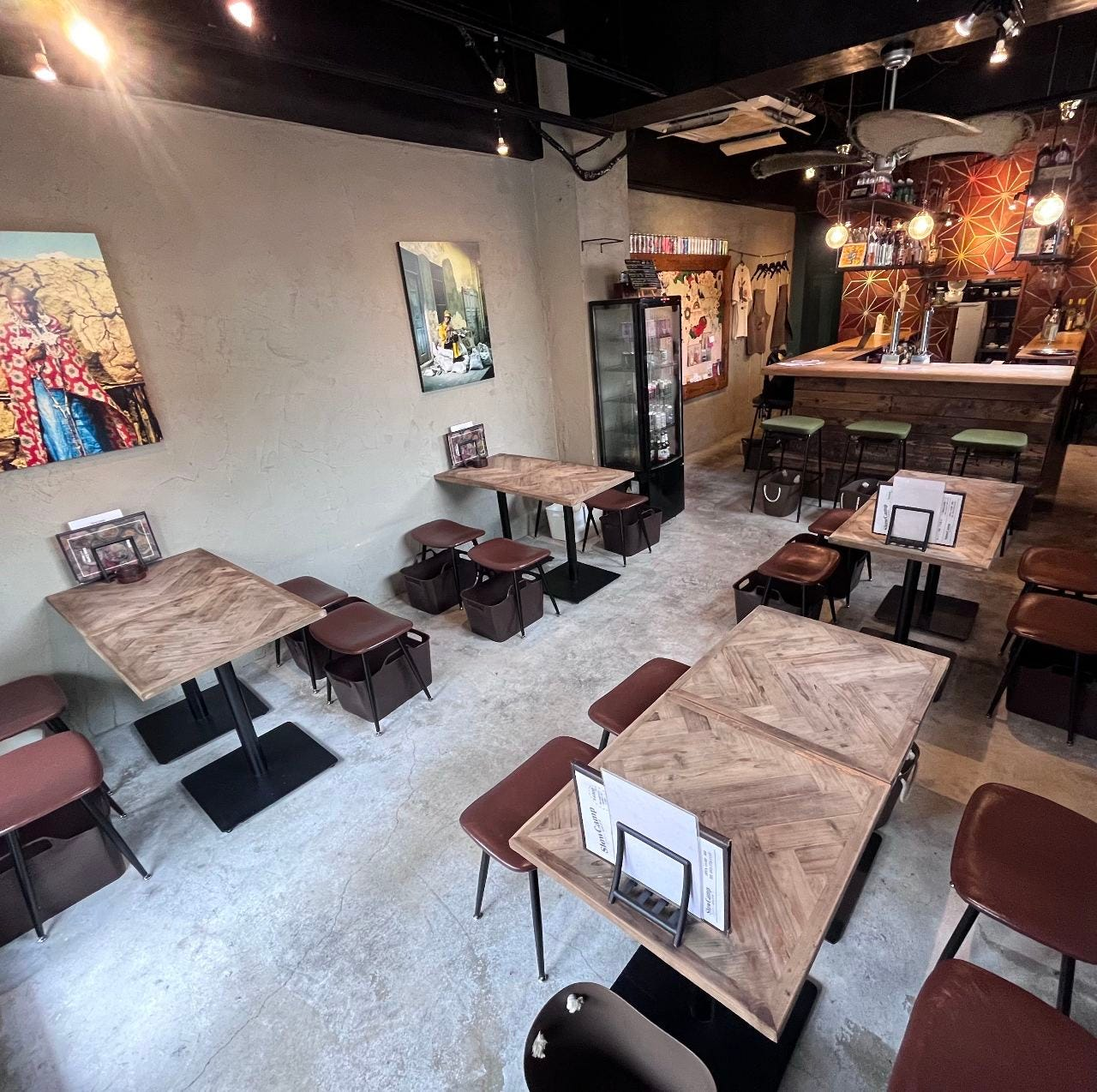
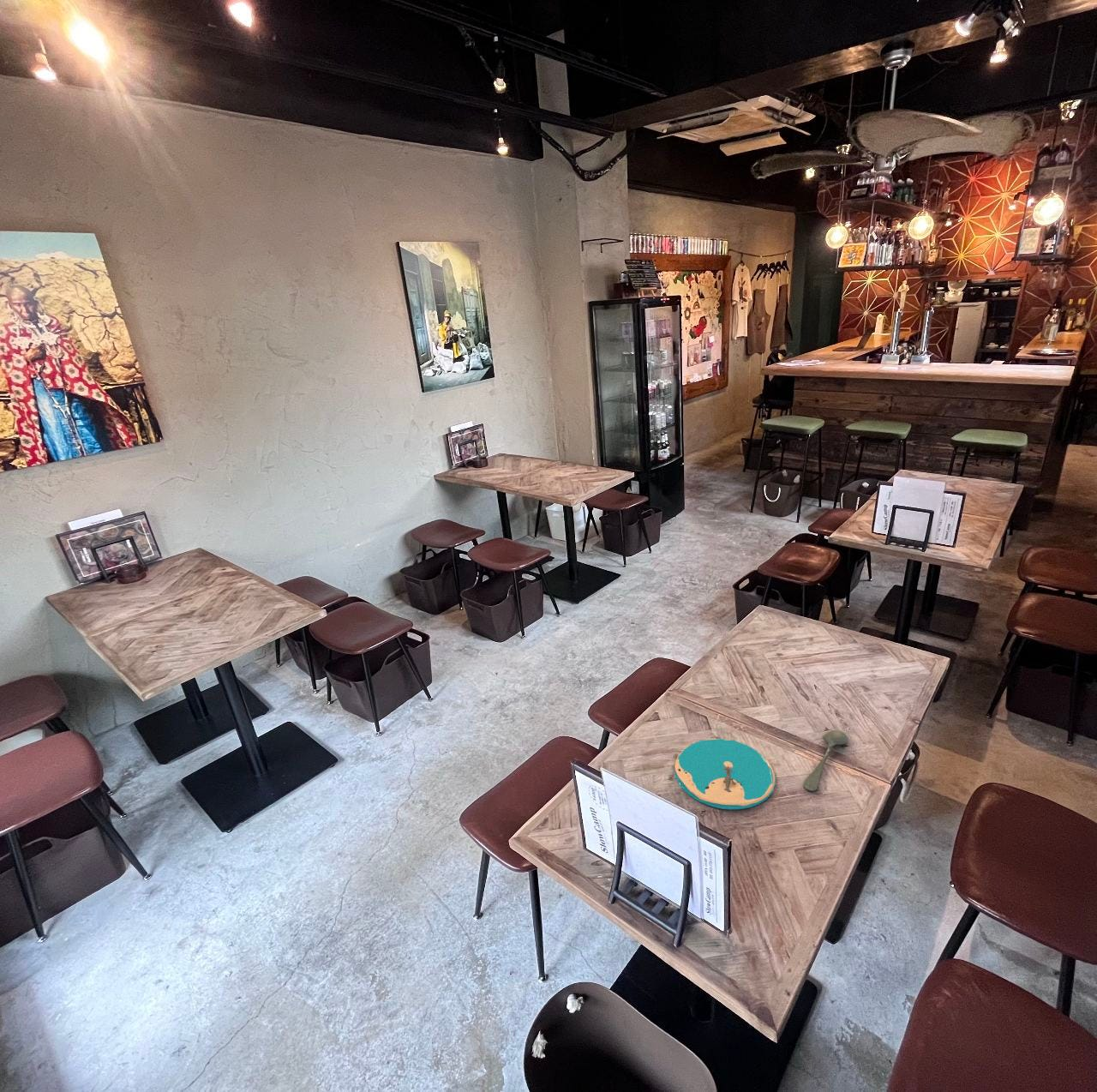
+ plate [674,738,776,810]
+ spoon [803,729,848,792]
